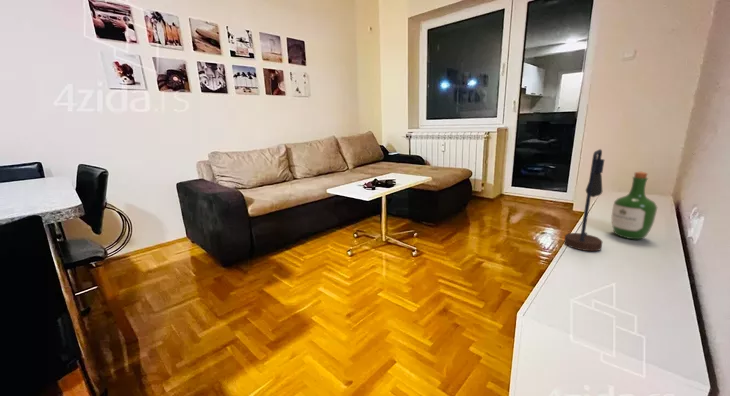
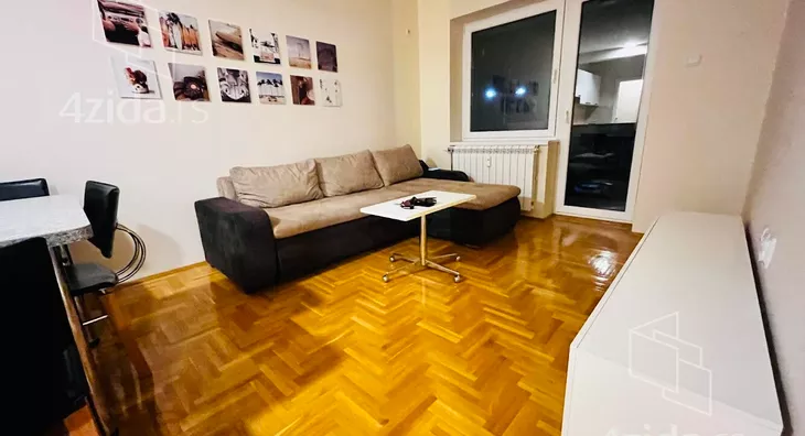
- wine bottle [610,171,658,241]
- table lamp [563,148,605,252]
